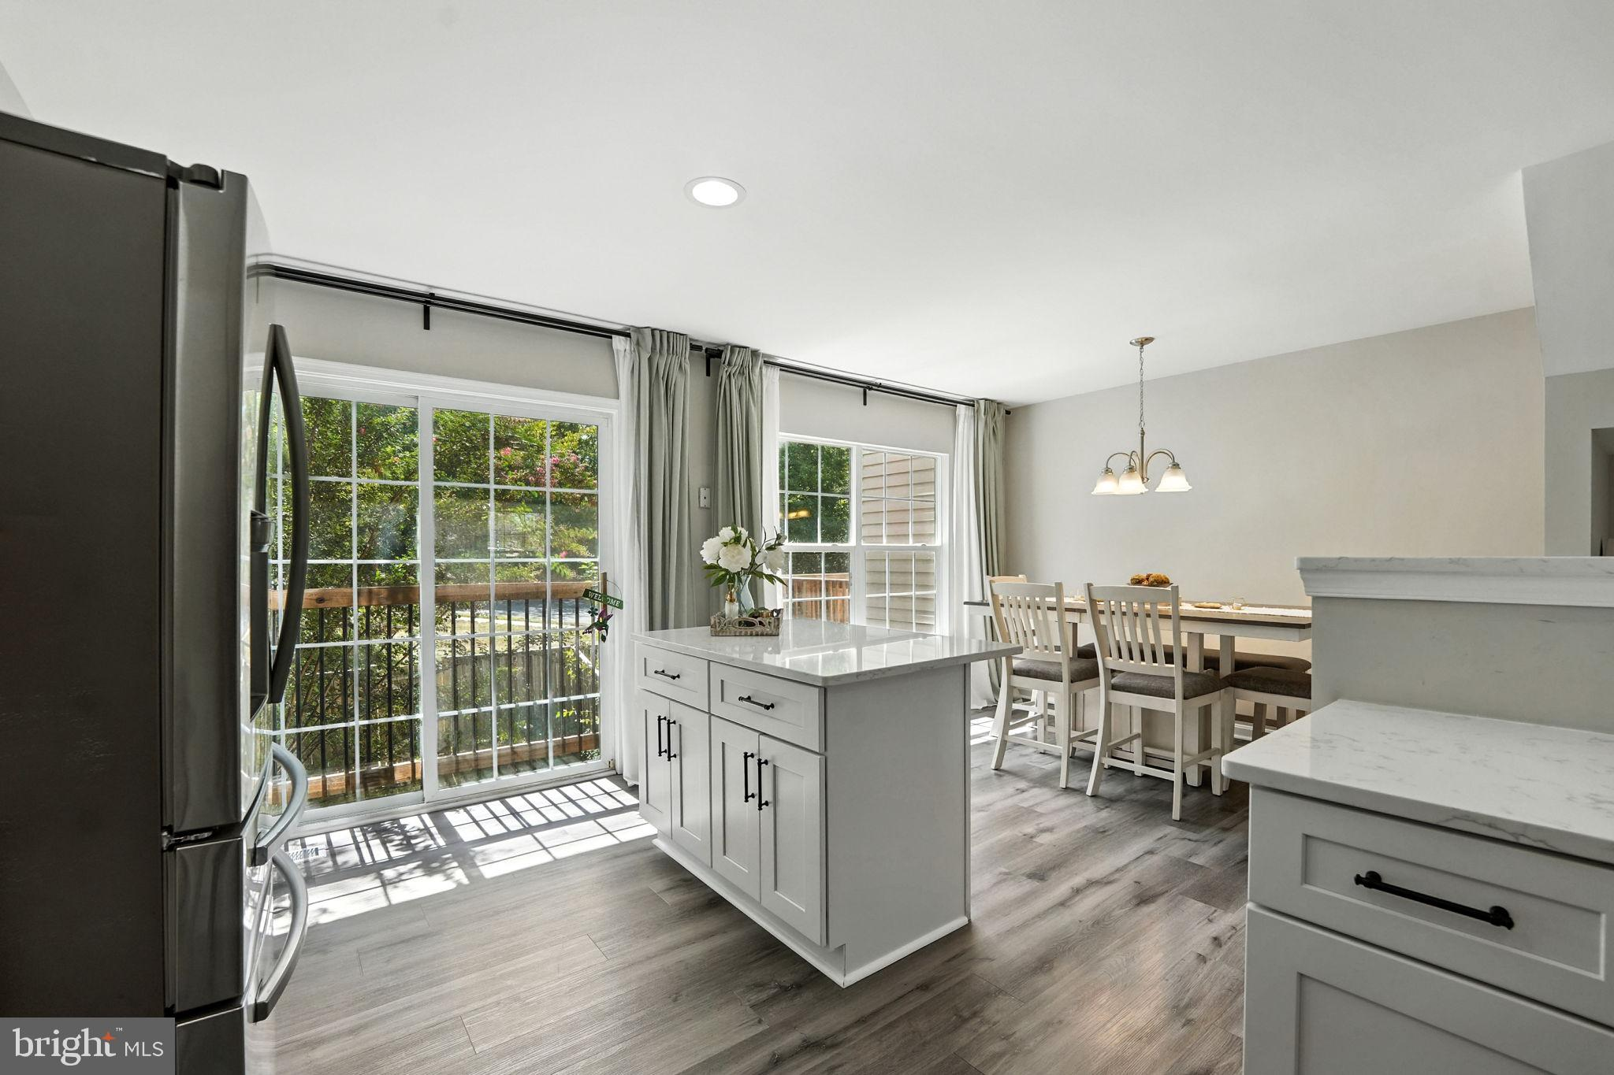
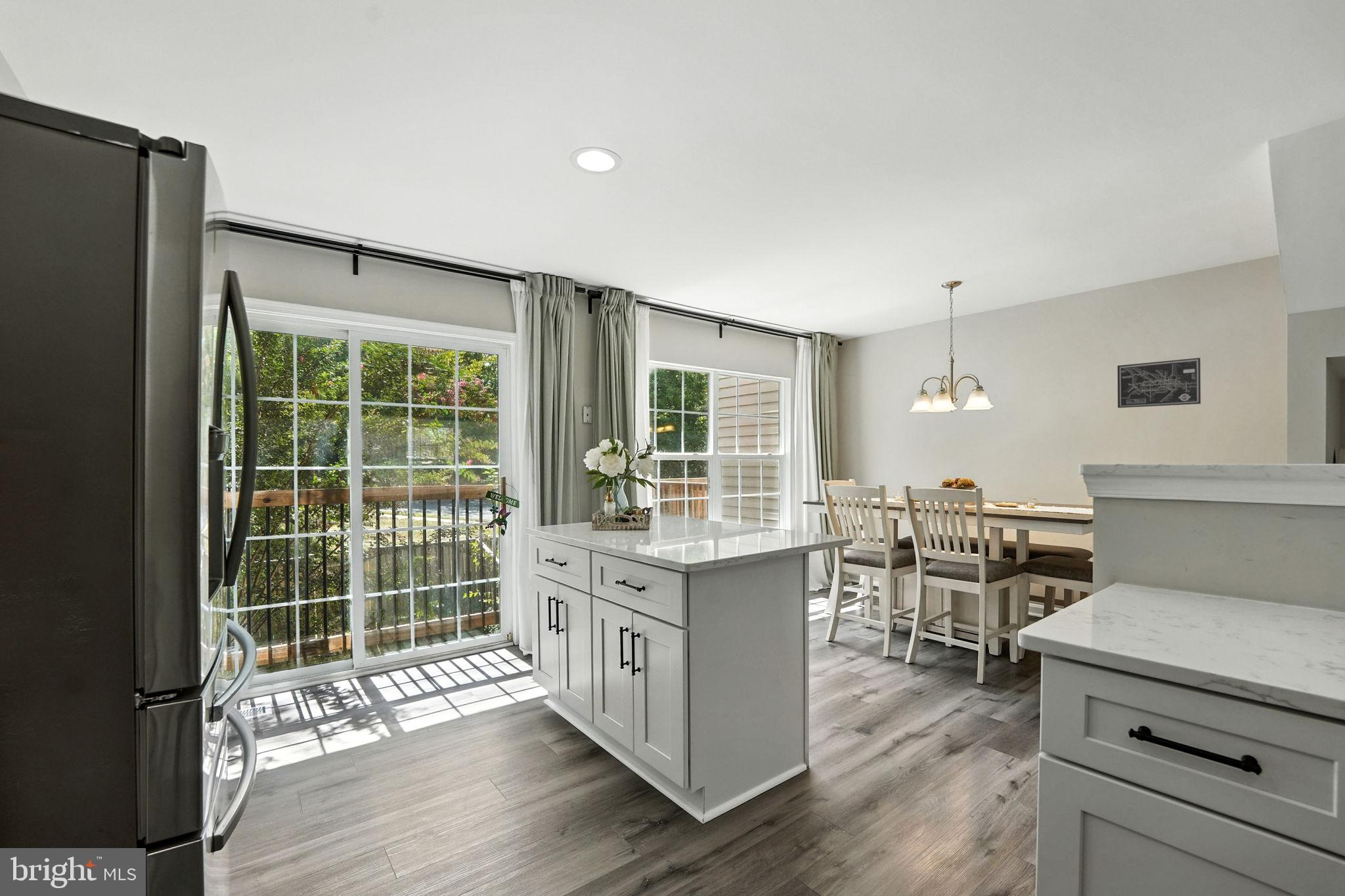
+ wall art [1117,357,1201,408]
